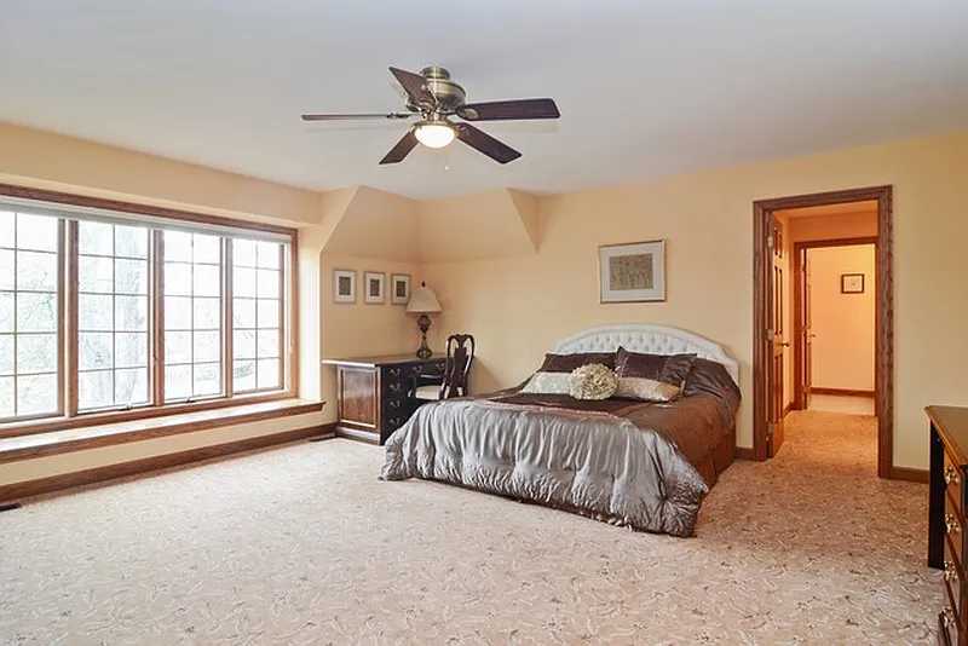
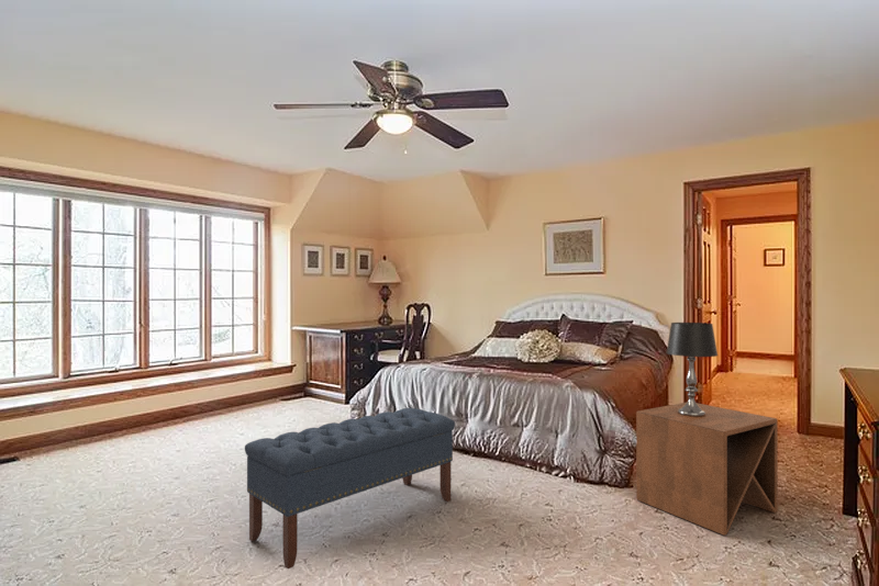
+ table lamp [665,322,719,417]
+ side table [635,402,779,537]
+ bench [244,407,456,570]
